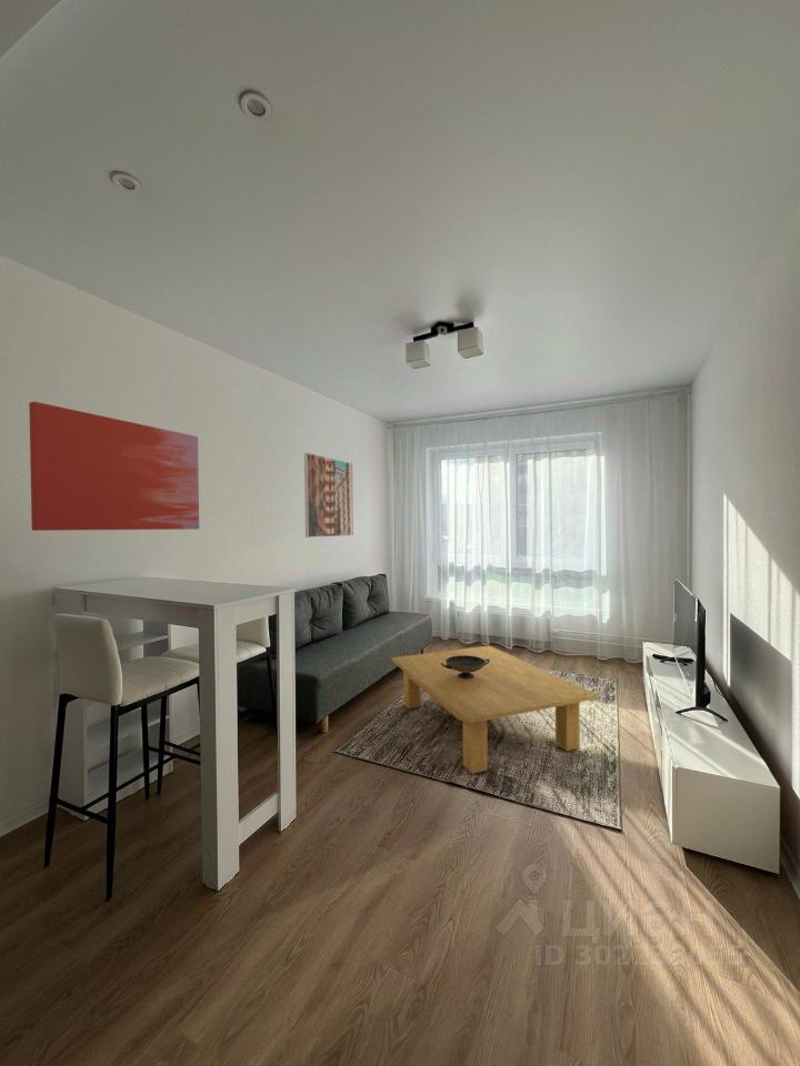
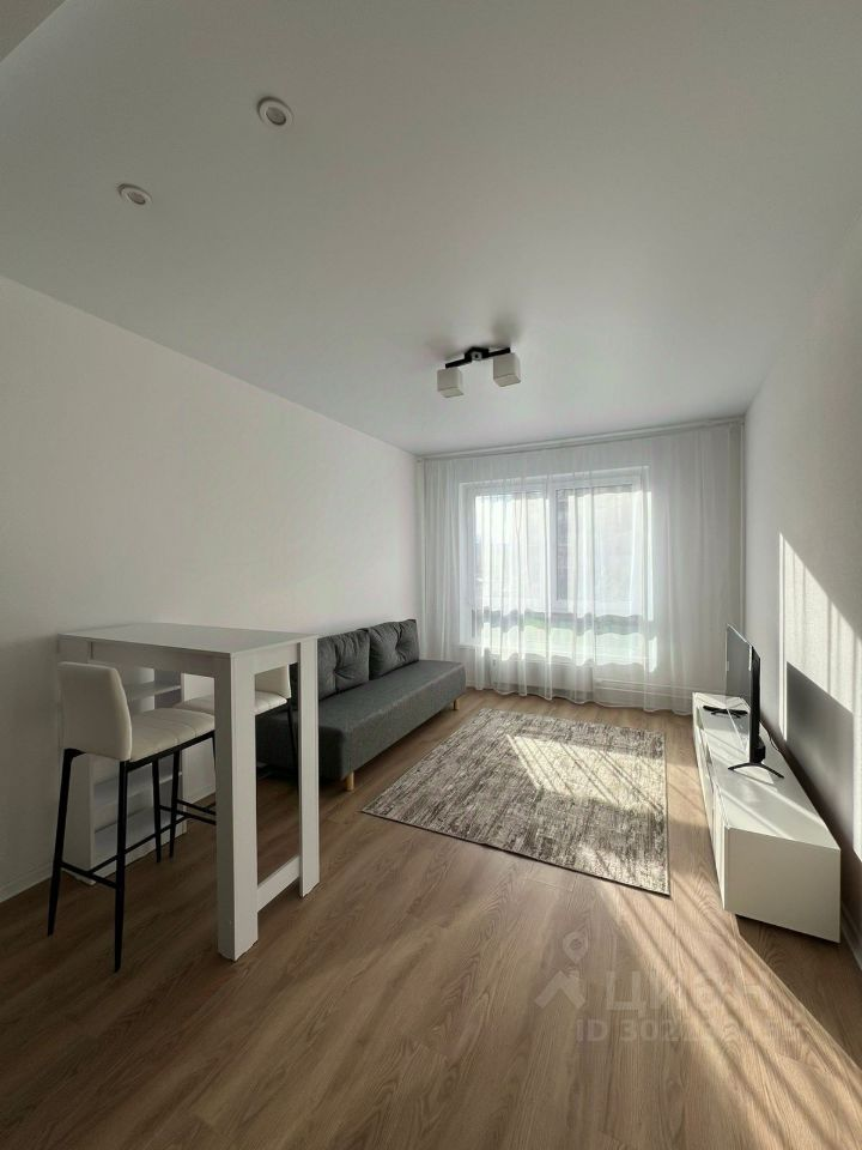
- wall art [28,401,200,532]
- decorative bowl [441,655,490,680]
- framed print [303,452,354,539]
- coffee table [390,645,599,775]
